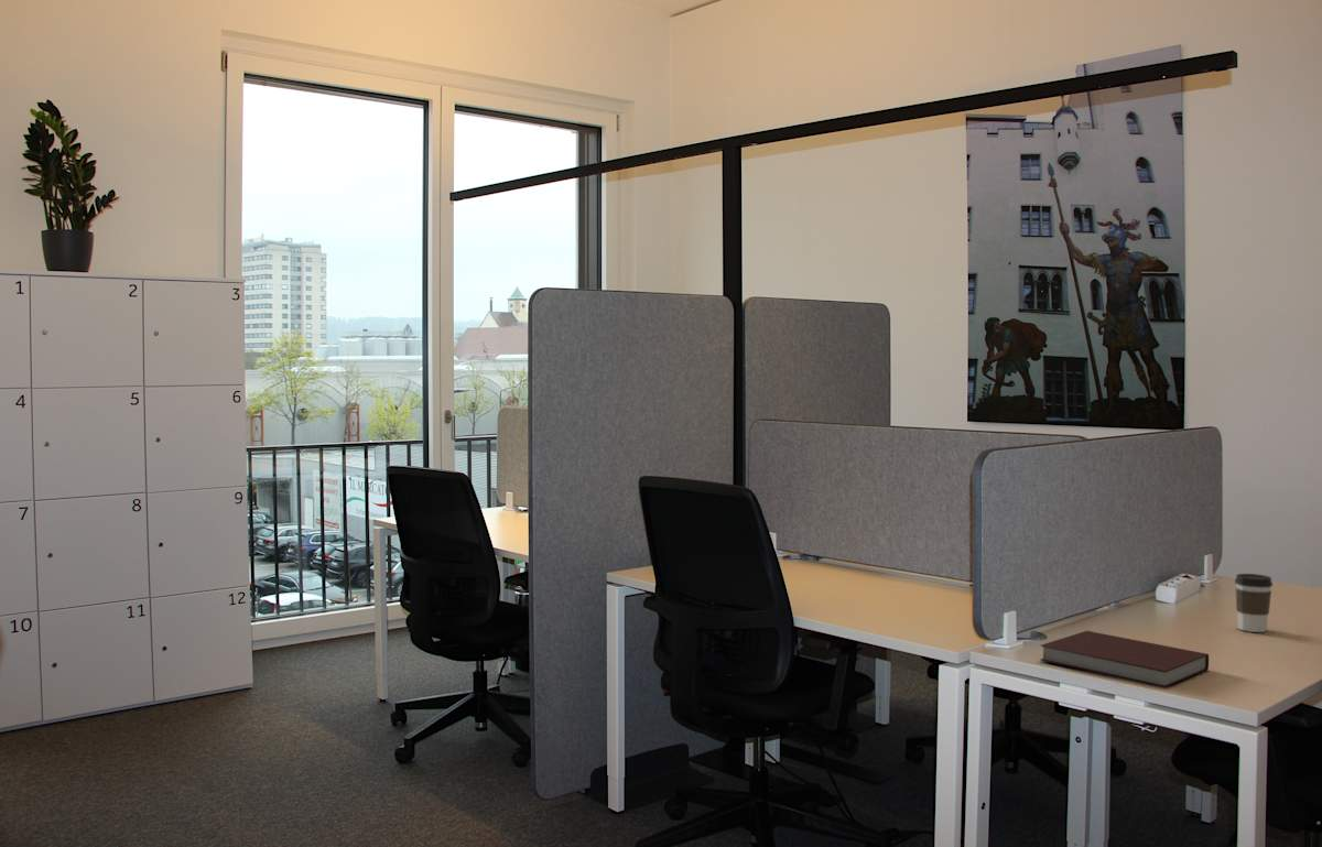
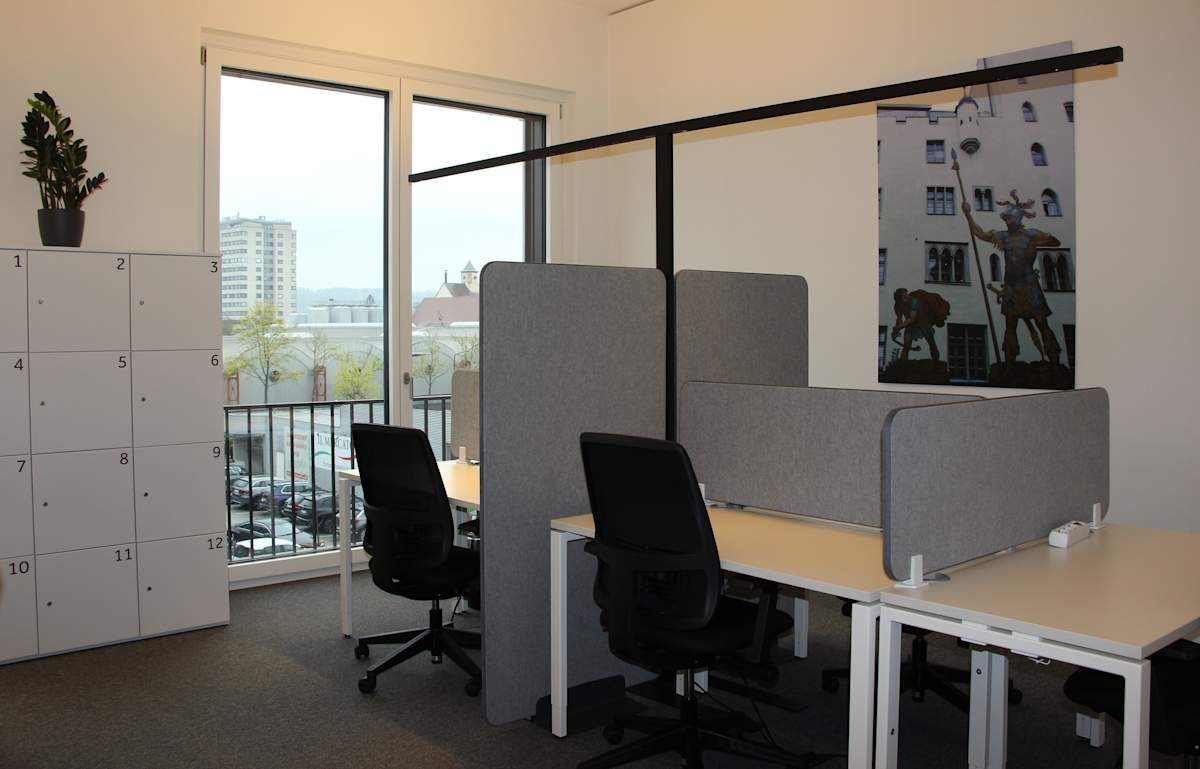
- notebook [1040,630,1210,688]
- coffee cup [1234,573,1274,633]
